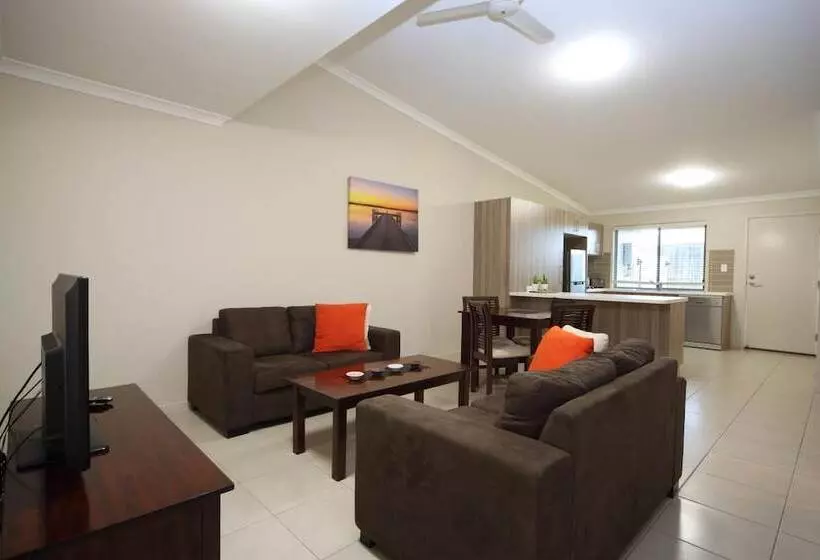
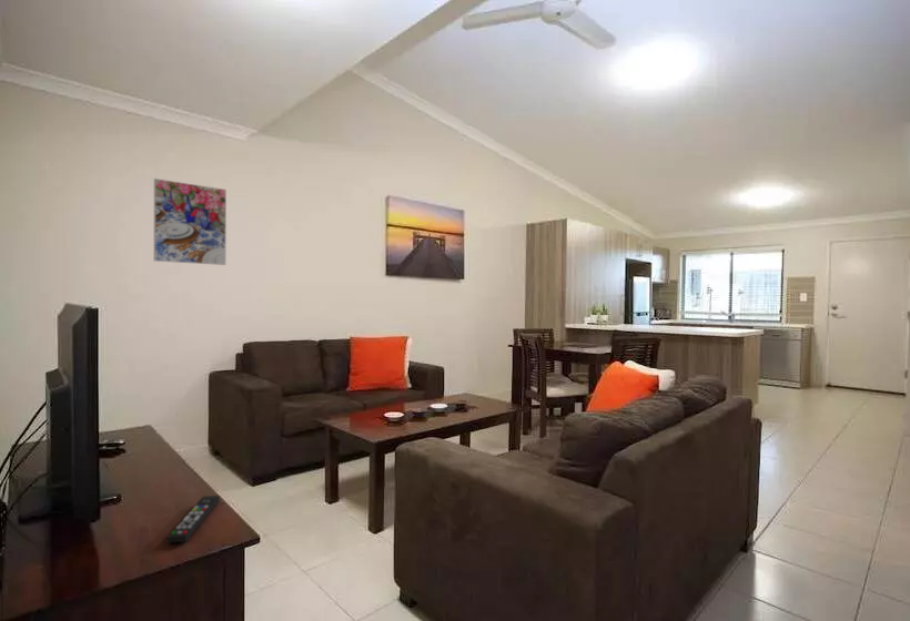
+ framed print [153,177,228,266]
+ remote control [165,495,221,543]
